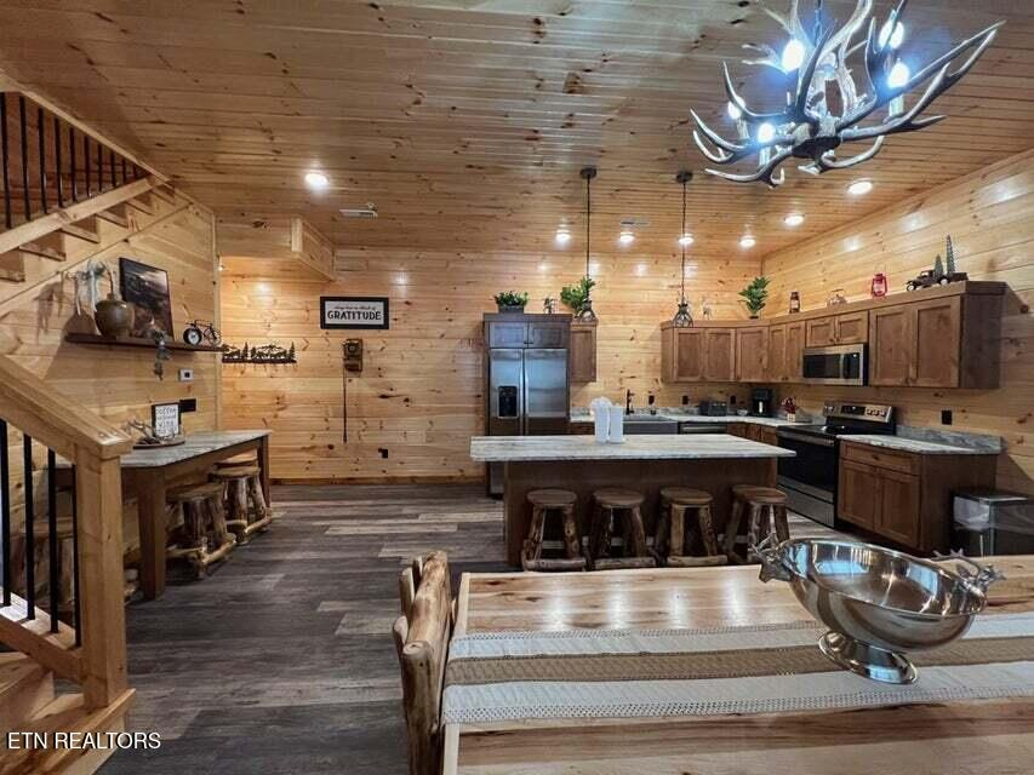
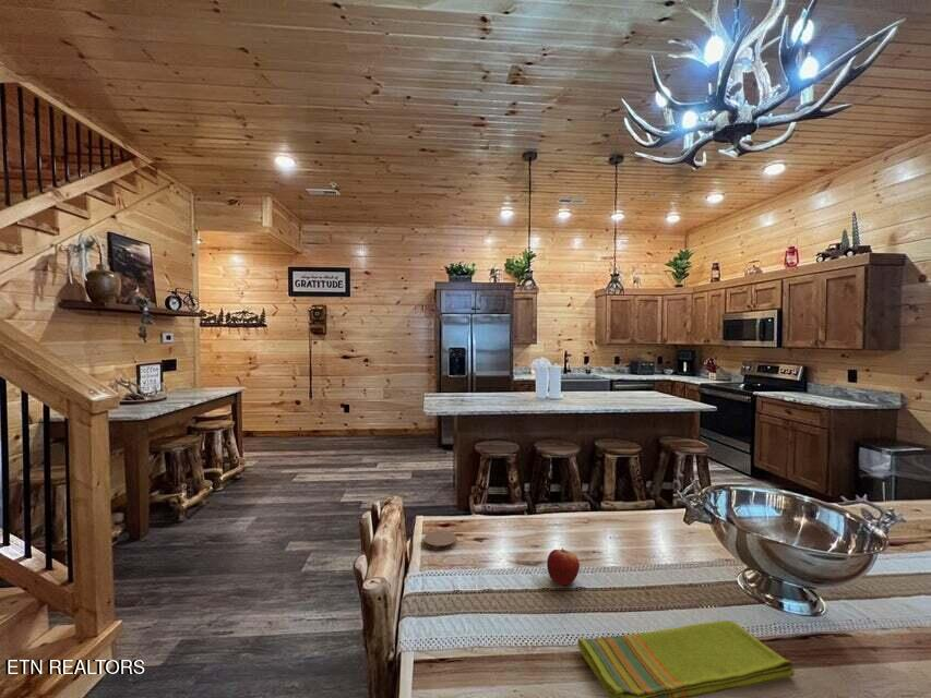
+ fruit [546,547,581,586]
+ dish towel [577,619,796,698]
+ coaster [423,529,457,552]
